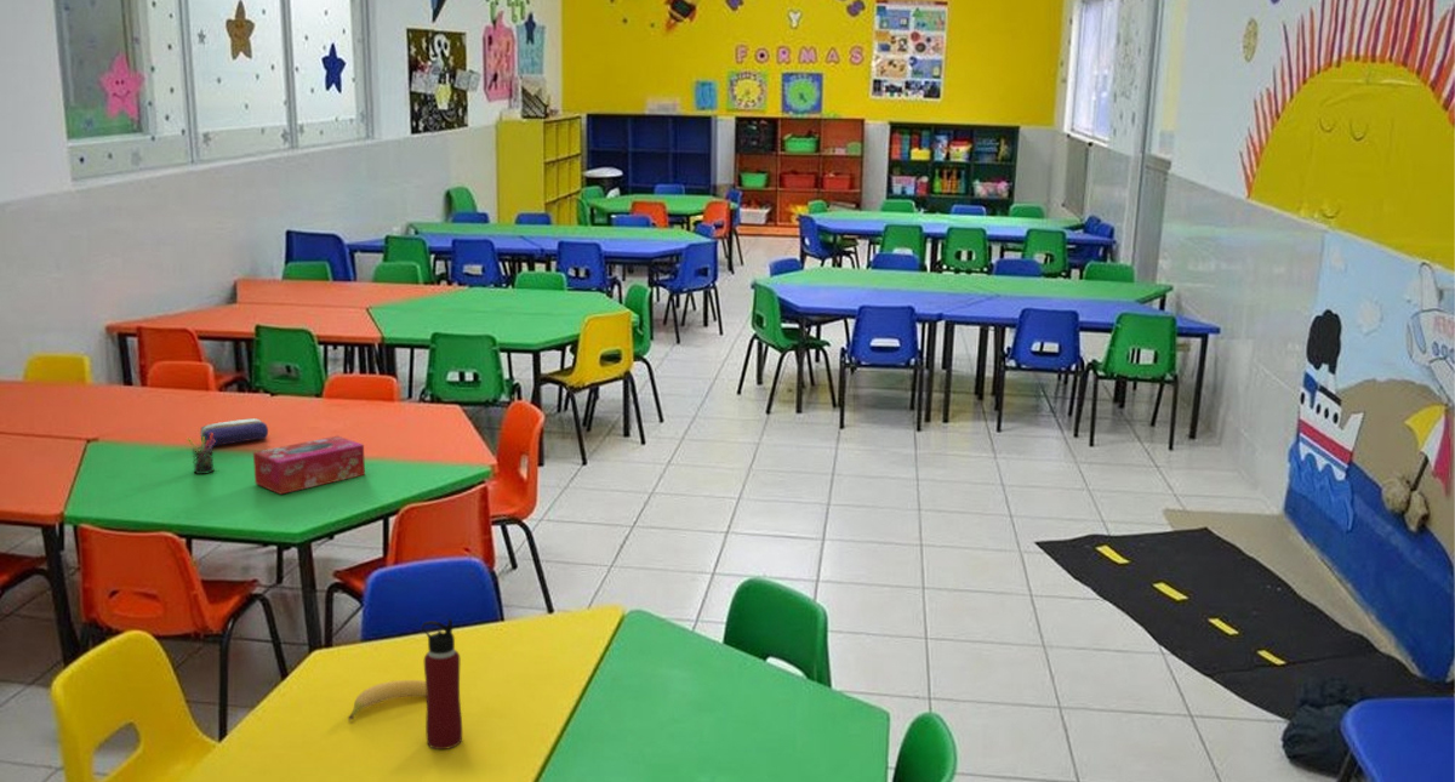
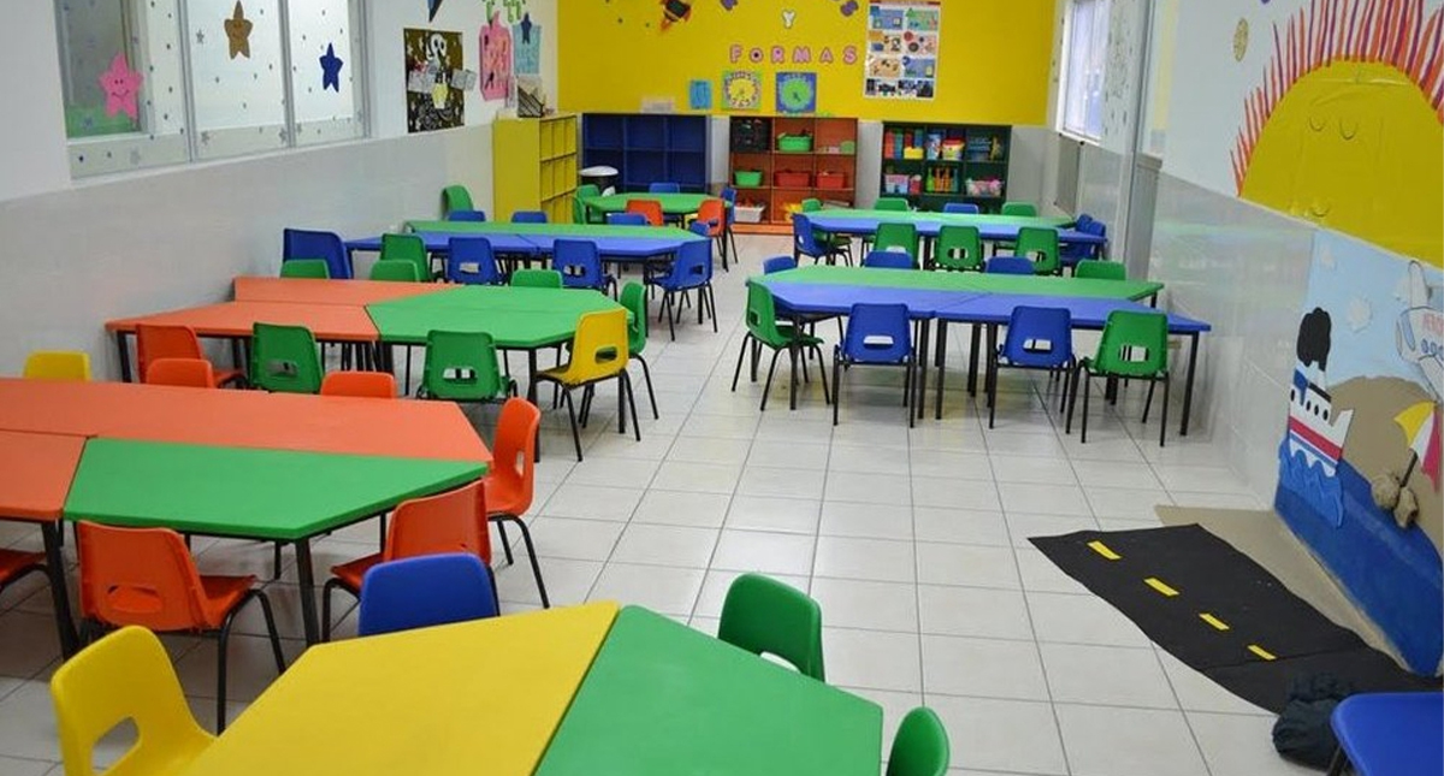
- pen holder [186,433,216,475]
- pencil case [199,417,269,447]
- banana [347,679,427,721]
- water bottle [421,618,463,750]
- tissue box [252,434,366,496]
